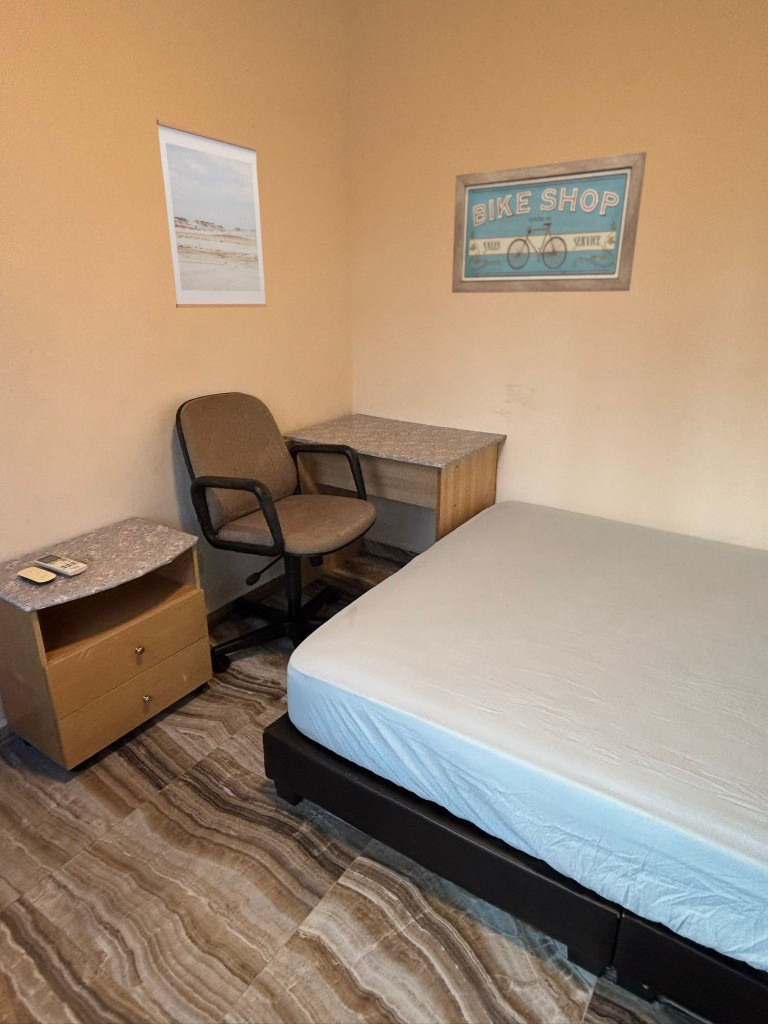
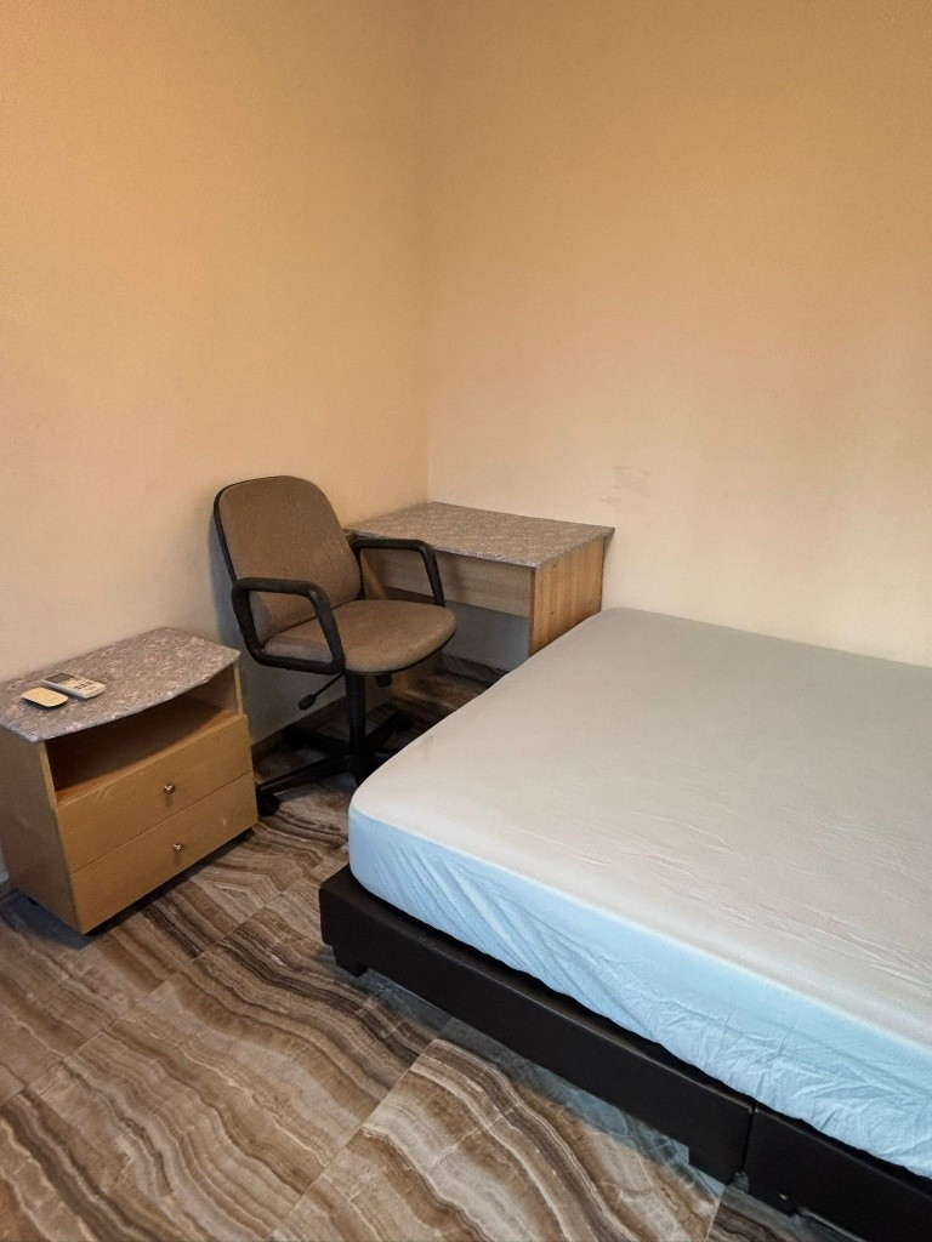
- wall art [155,118,267,309]
- wall art [451,150,648,294]
